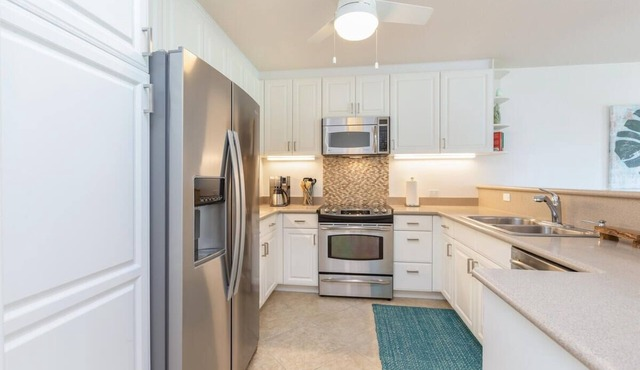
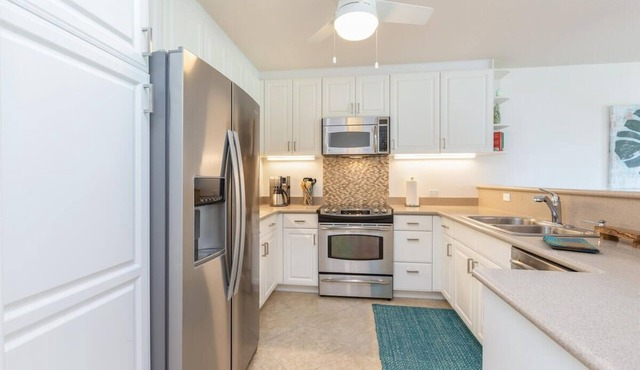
+ dish towel [541,235,601,254]
